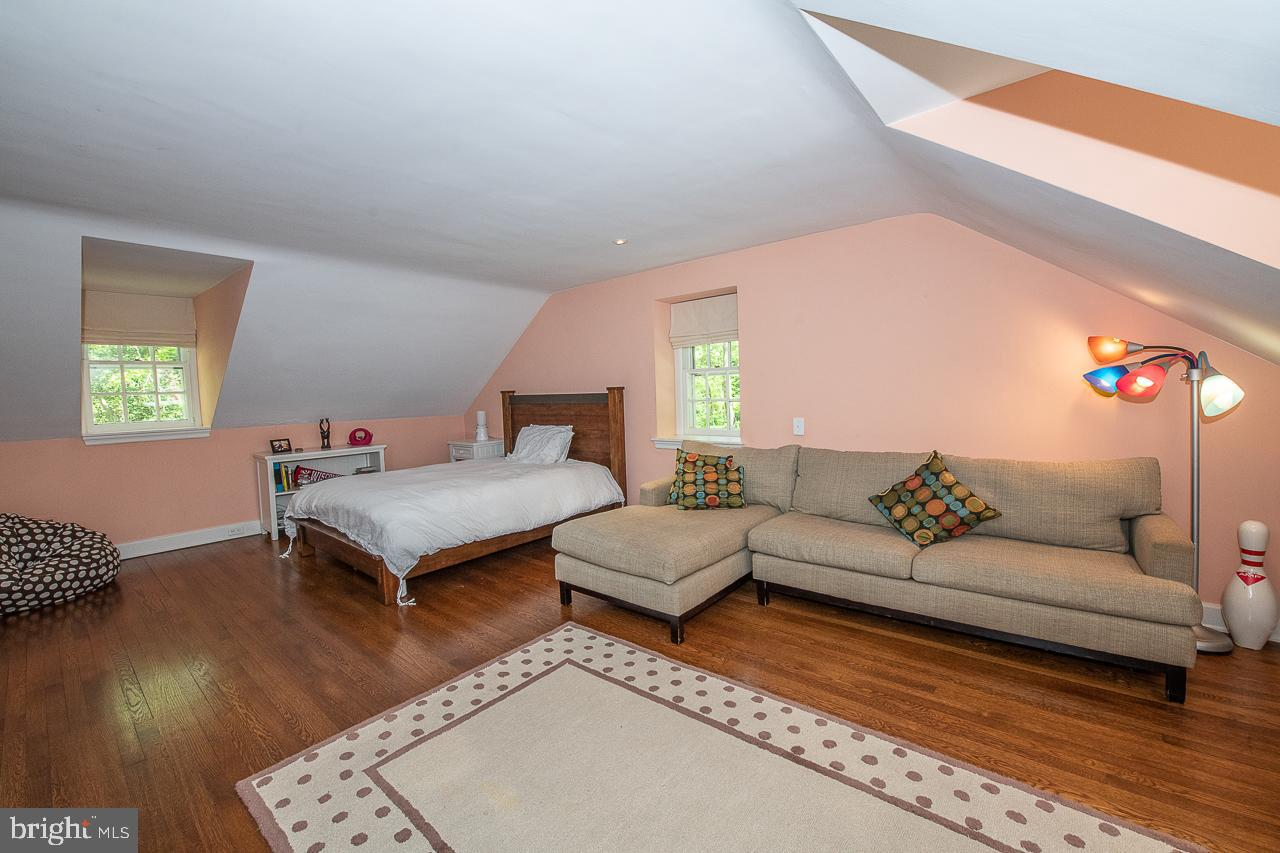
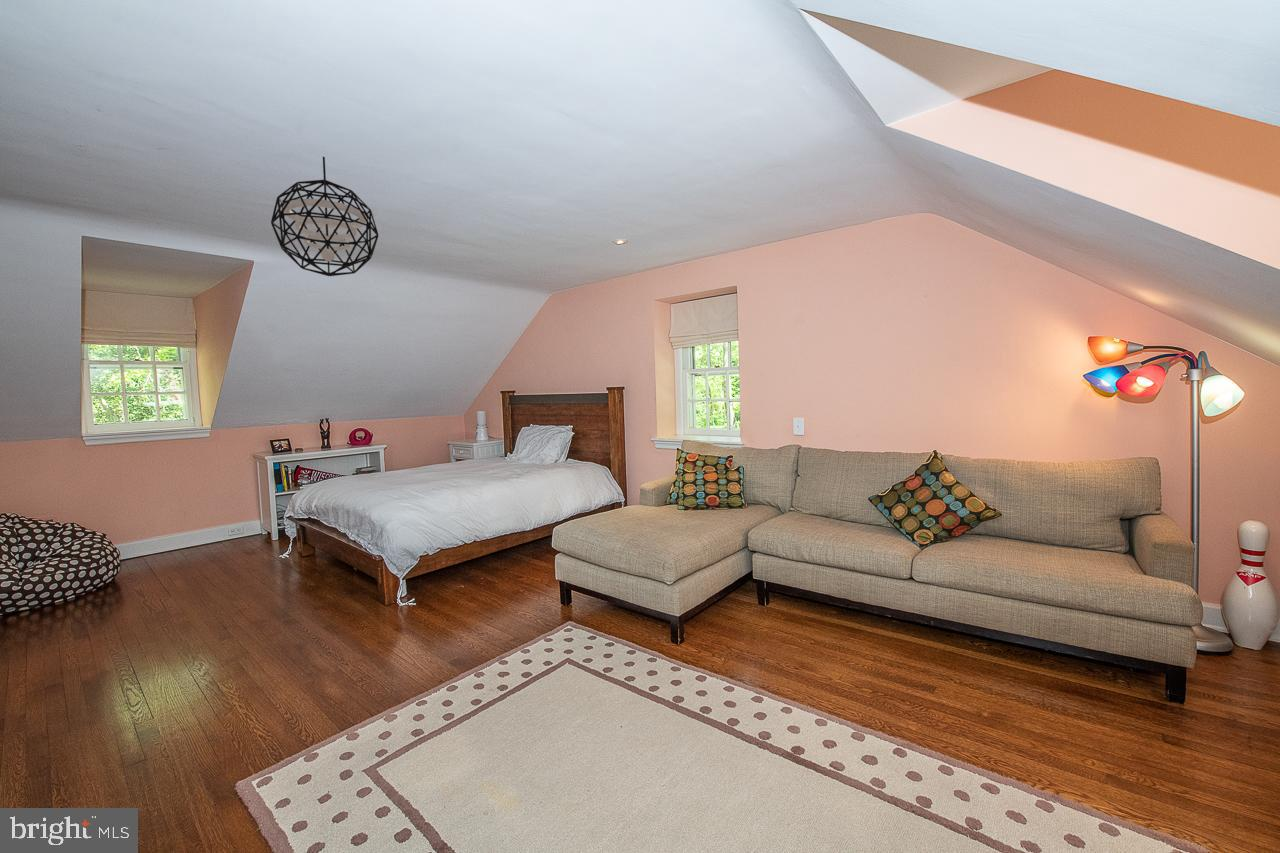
+ pendant light [270,156,379,277]
